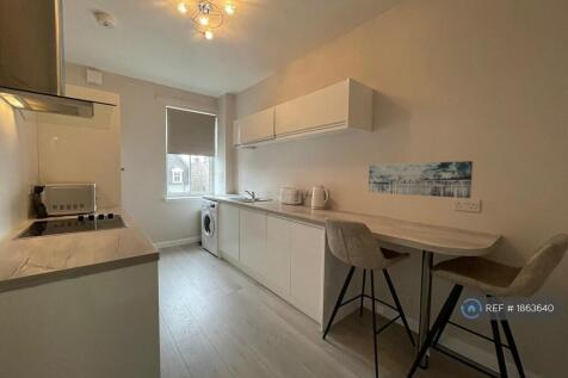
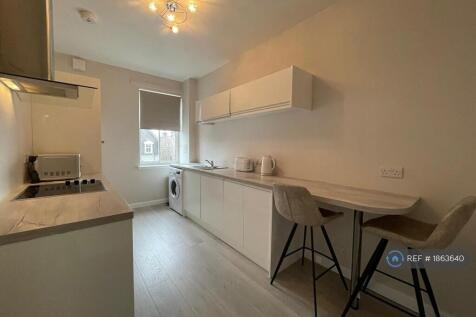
- wall art [368,160,474,199]
